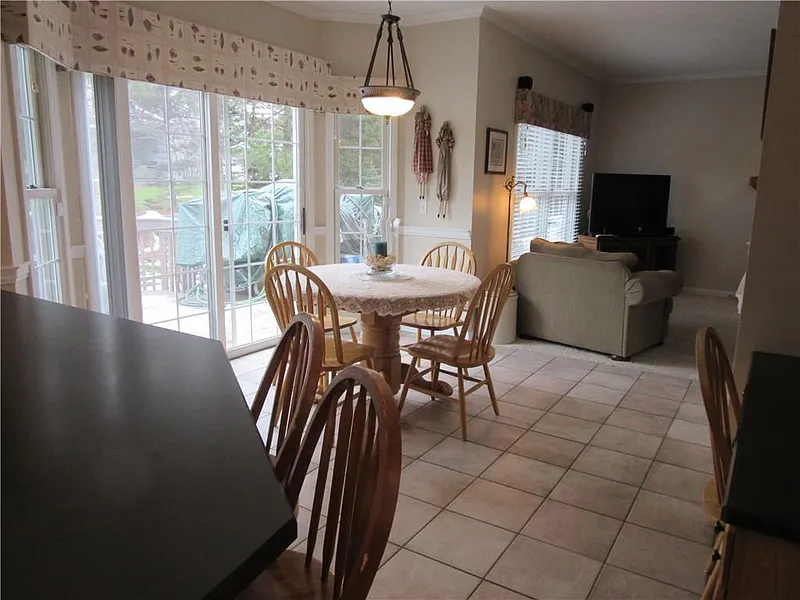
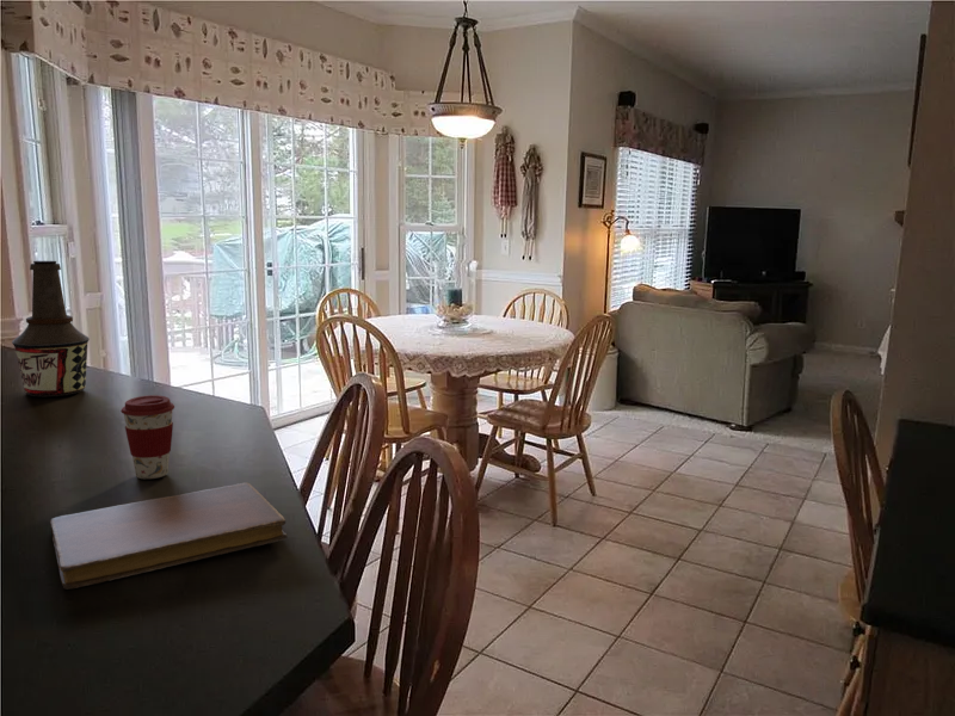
+ notebook [49,481,289,591]
+ coffee cup [119,394,175,480]
+ bottle [11,260,91,397]
